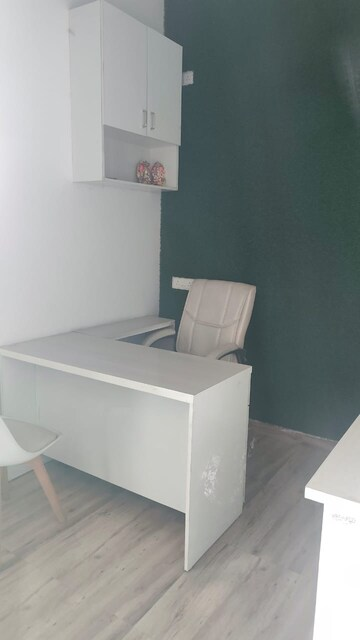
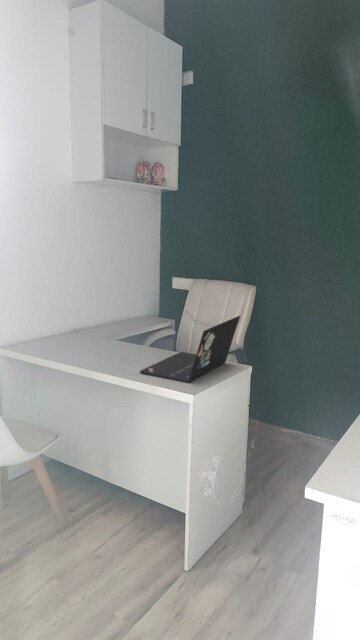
+ laptop [139,315,241,384]
